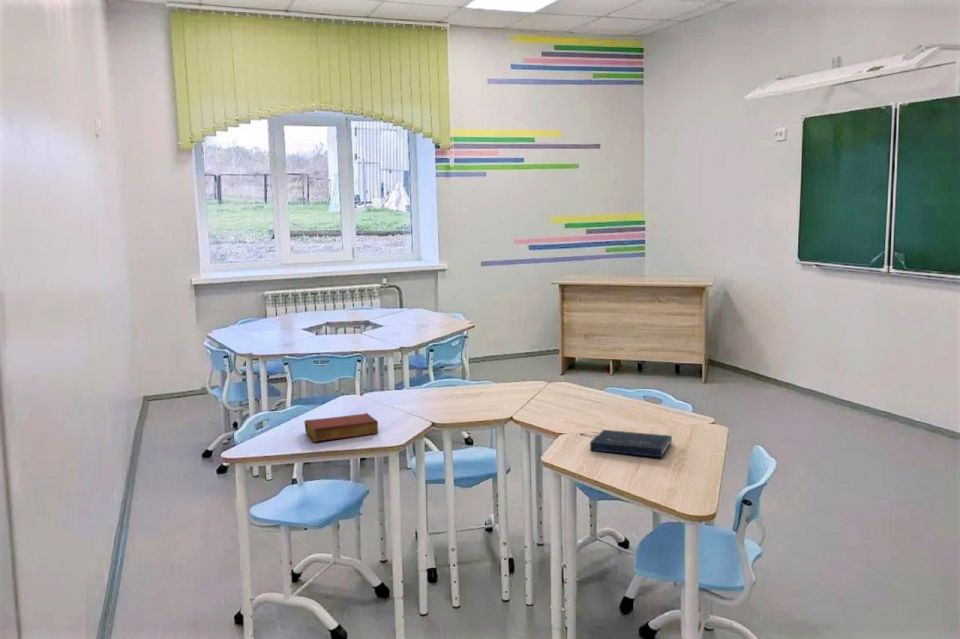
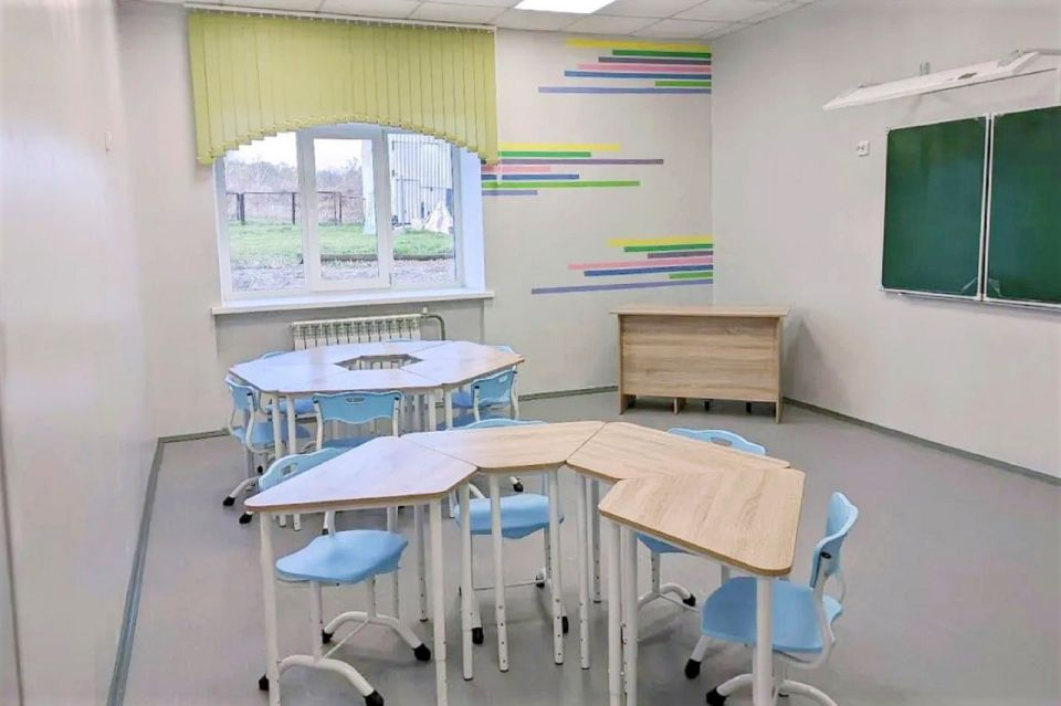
- book [581,429,673,458]
- book [303,412,379,443]
